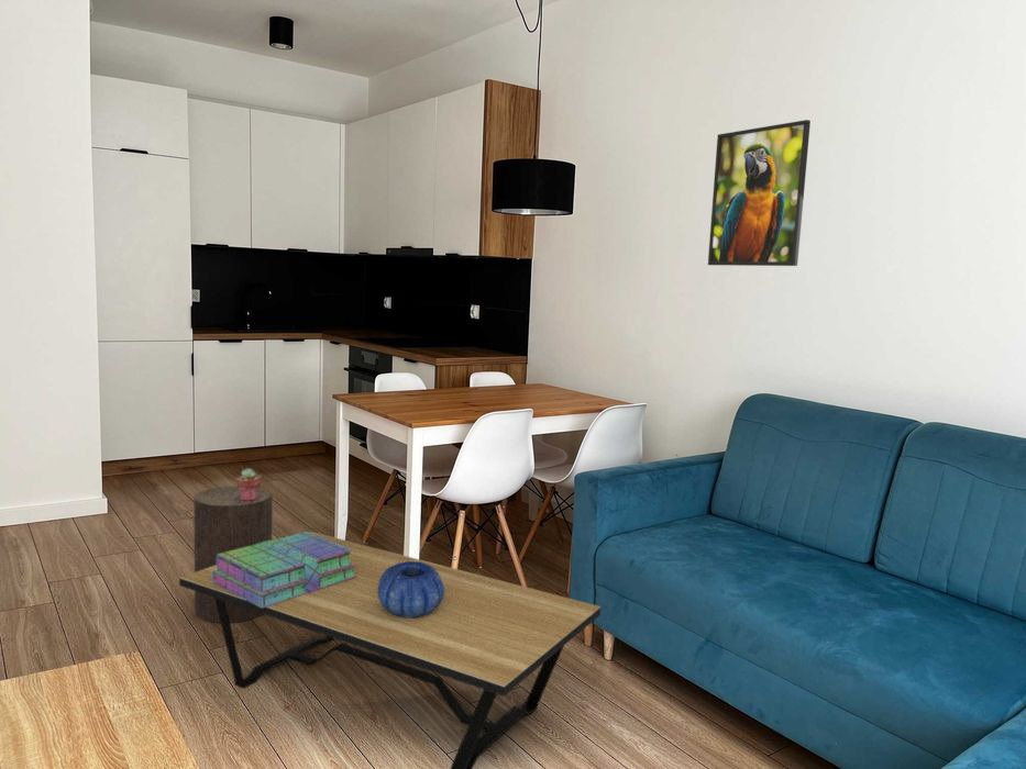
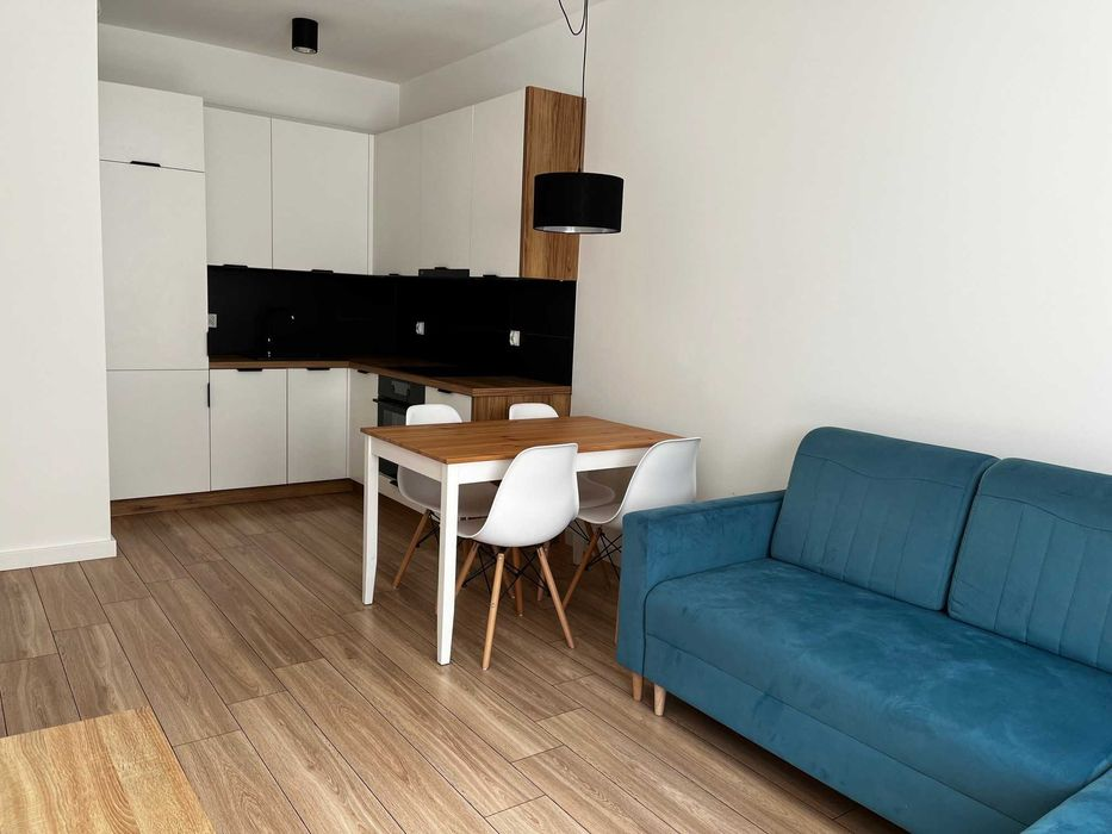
- stool [194,484,273,624]
- potted succulent [235,468,263,501]
- coffee table [178,531,602,769]
- stack of books [212,531,356,609]
- decorative bowl [377,561,444,618]
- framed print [707,119,812,267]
